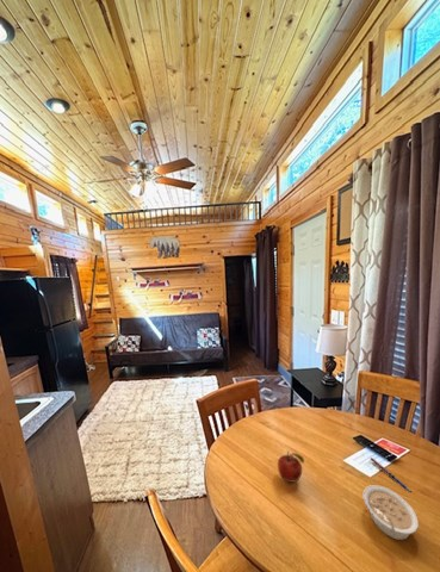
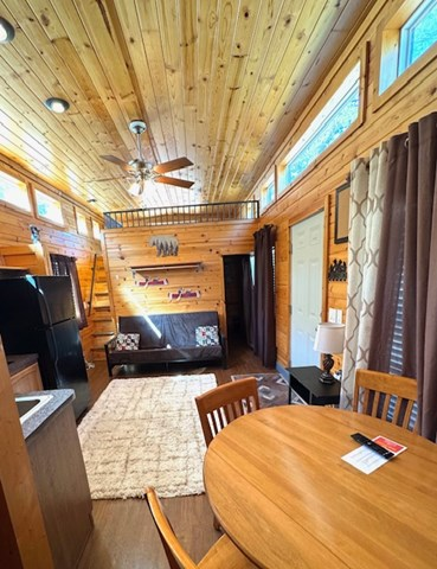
- fruit [277,450,305,484]
- pen [370,456,413,493]
- legume [361,484,420,541]
